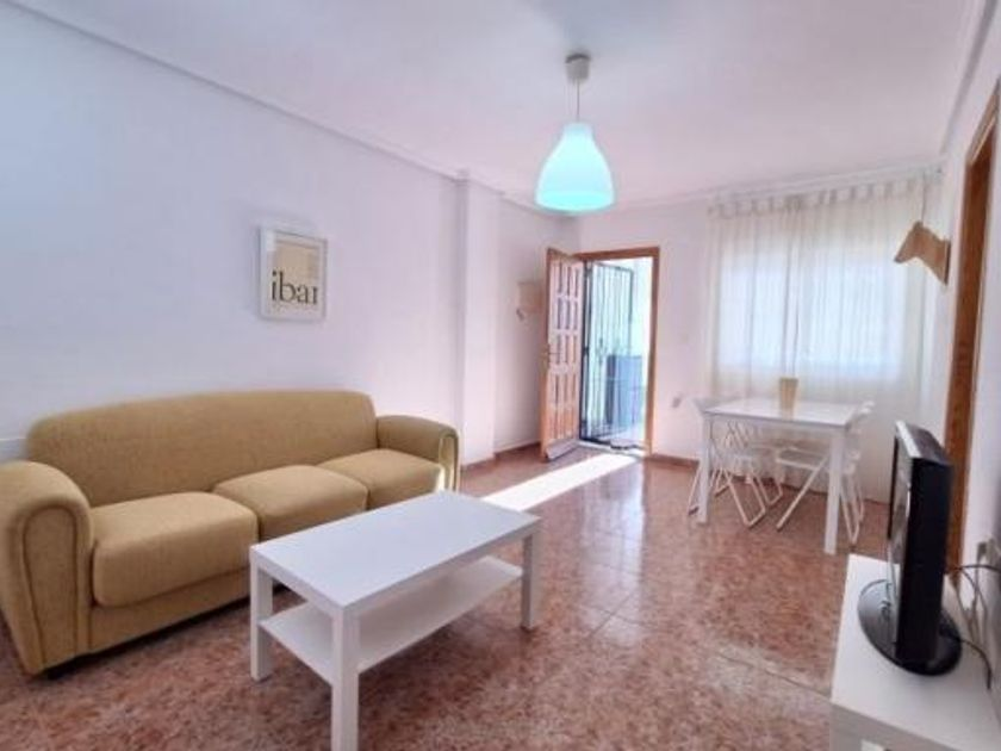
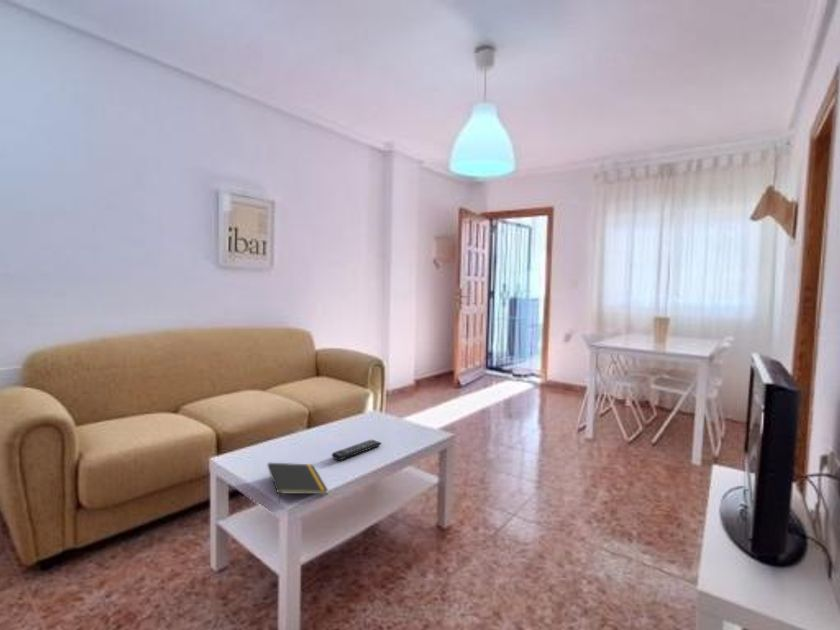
+ remote control [331,438,382,461]
+ notepad [267,462,329,505]
